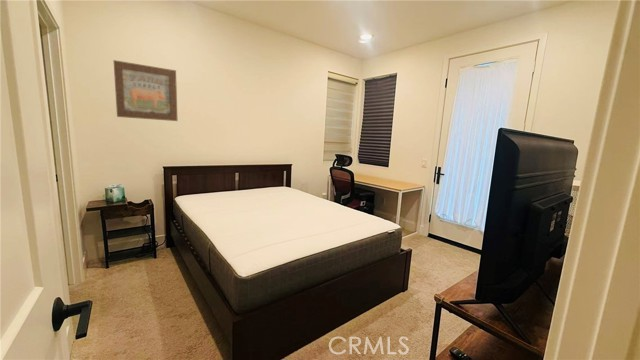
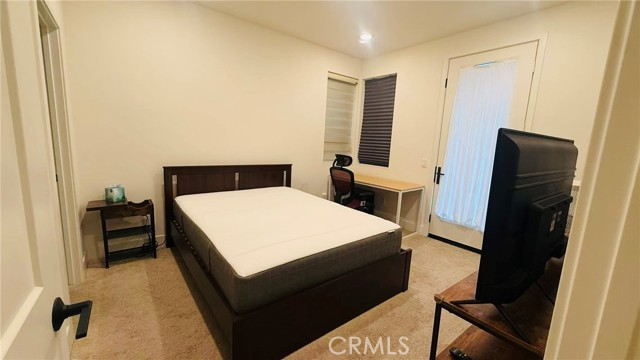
- wall art [112,59,179,122]
